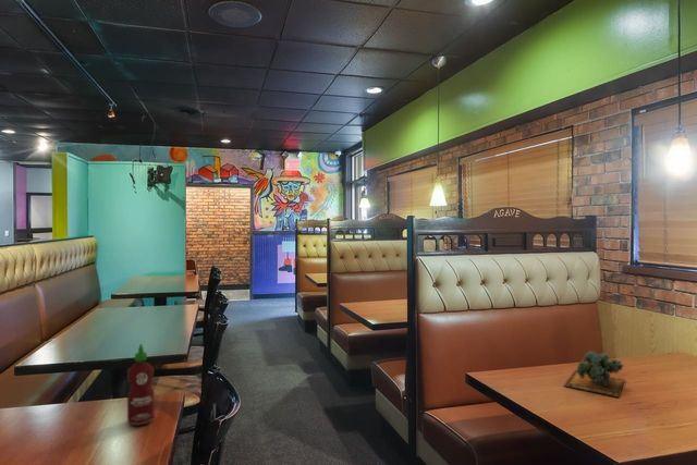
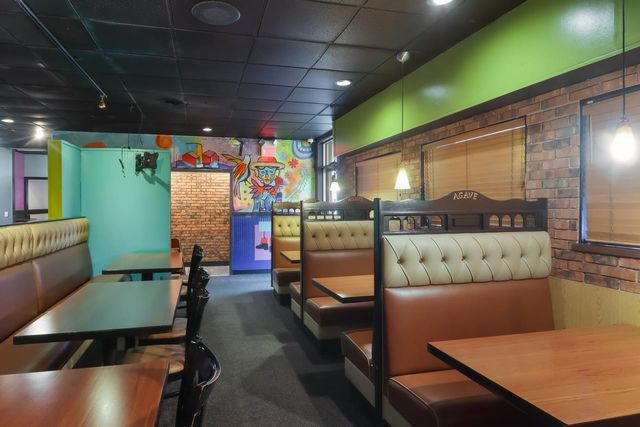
- succulent plant [563,351,626,397]
- hot sauce [126,343,156,426]
